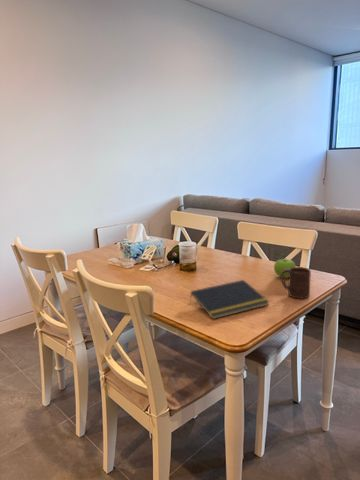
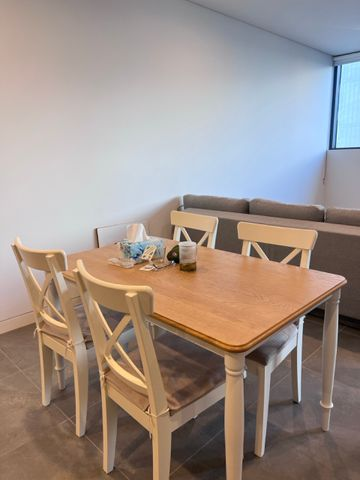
- cup [279,266,312,300]
- notepad [189,279,270,320]
- fruit [273,253,296,279]
